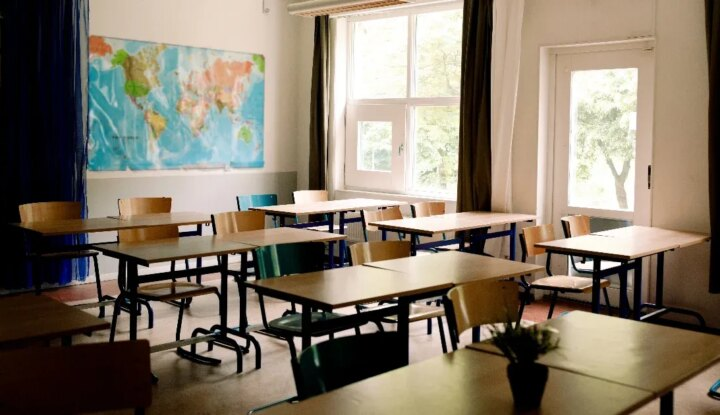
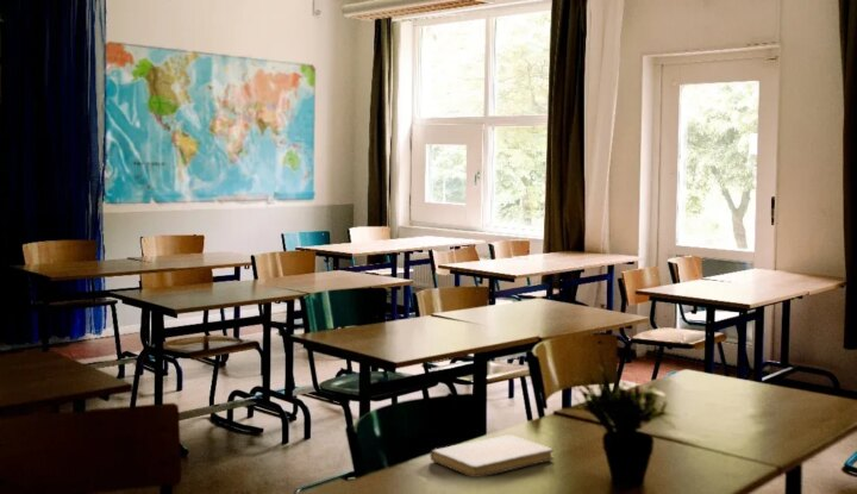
+ notebook [428,433,555,479]
